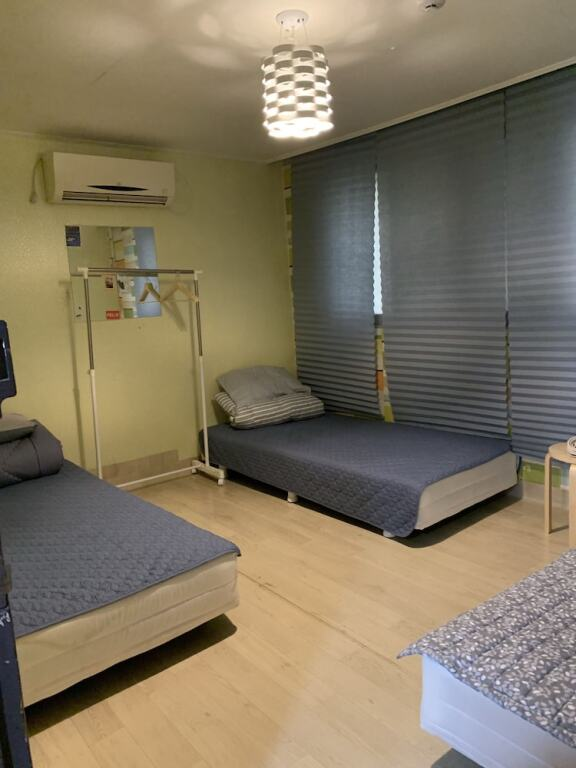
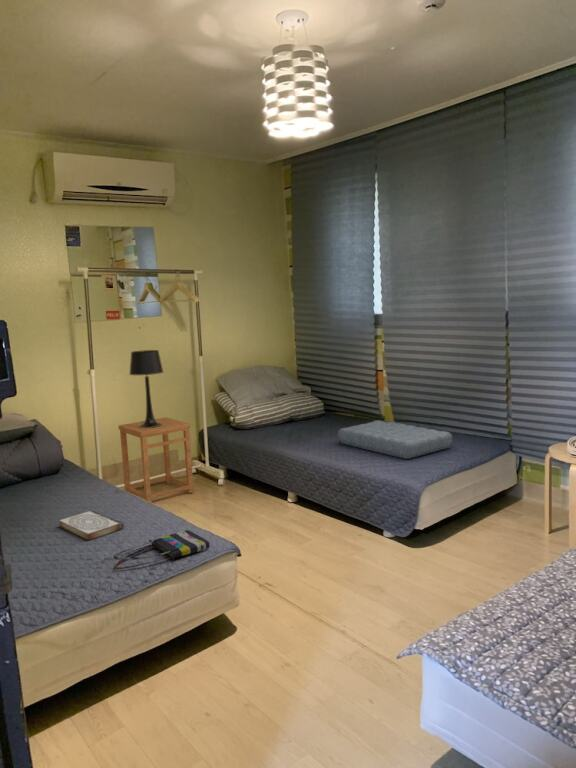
+ table lamp [128,349,164,428]
+ book [58,510,125,541]
+ cushion [337,419,453,460]
+ side table [117,416,195,504]
+ tote bag [113,529,211,570]
